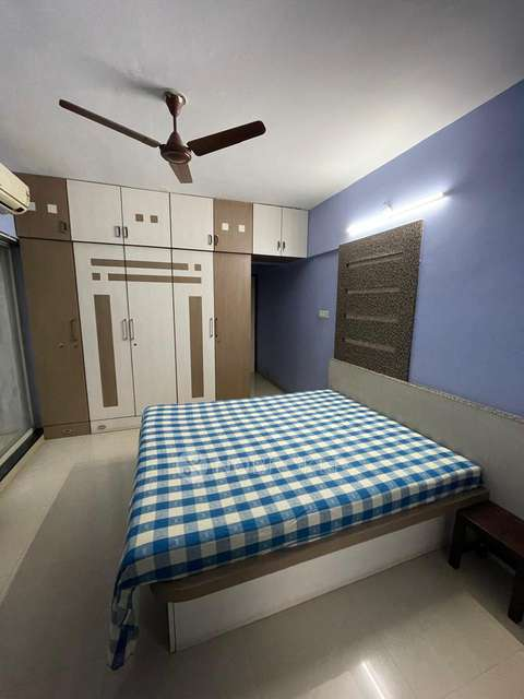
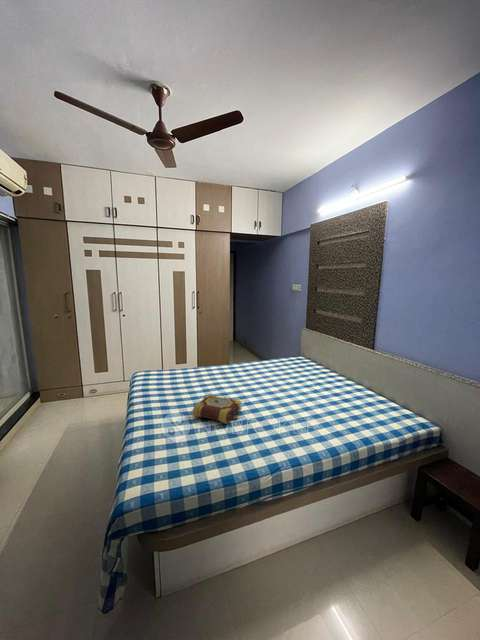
+ book [192,393,243,425]
